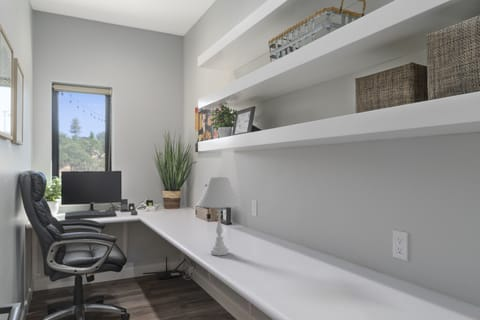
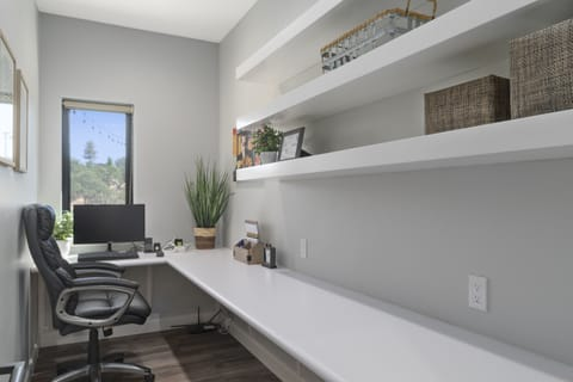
- table lamp [195,176,243,256]
